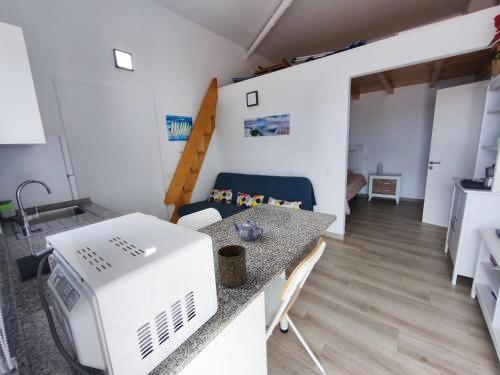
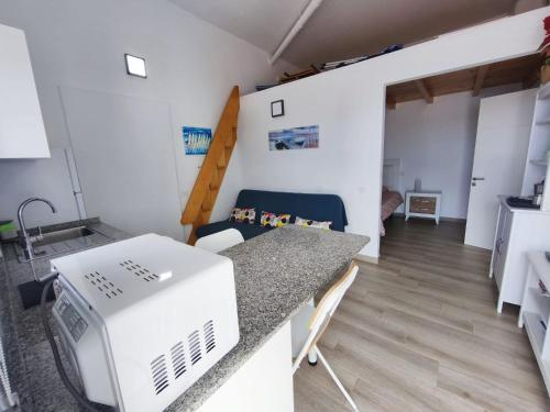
- cup [216,244,247,288]
- teapot [231,219,264,241]
